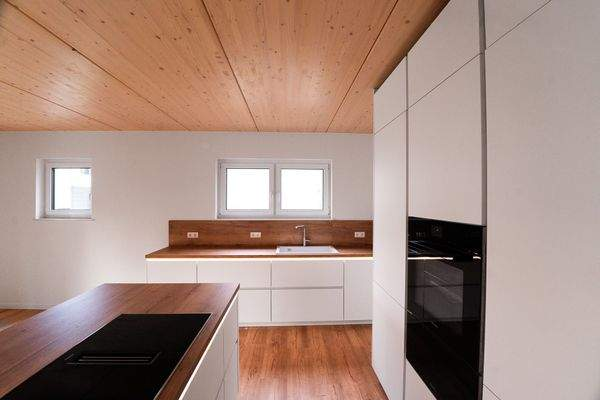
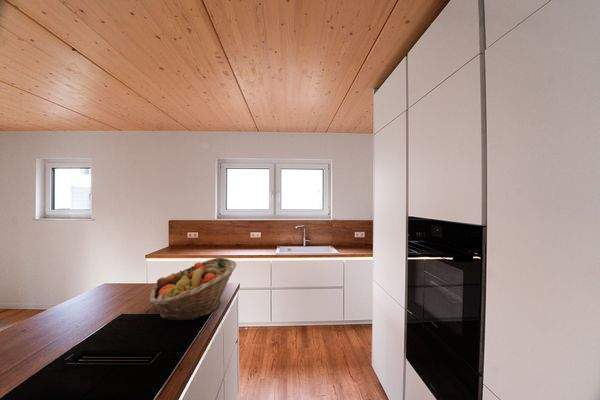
+ fruit basket [149,257,237,321]
